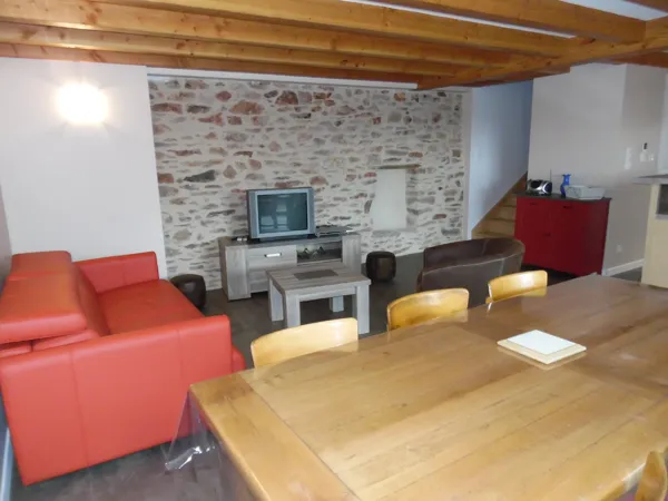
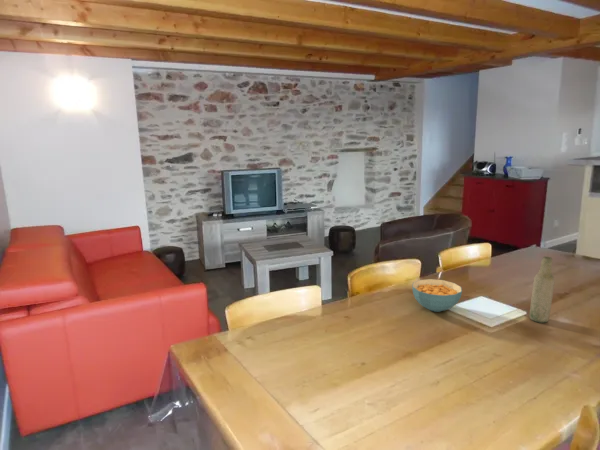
+ cereal bowl [411,278,463,313]
+ bottle [529,256,556,324]
